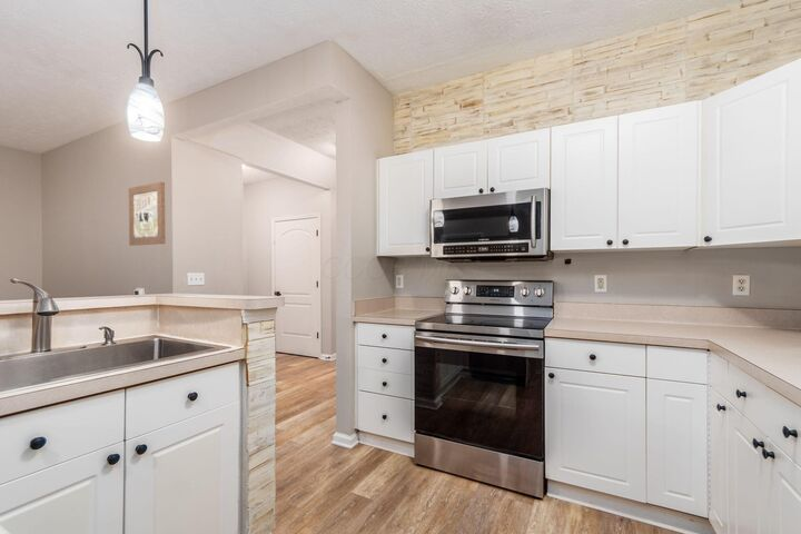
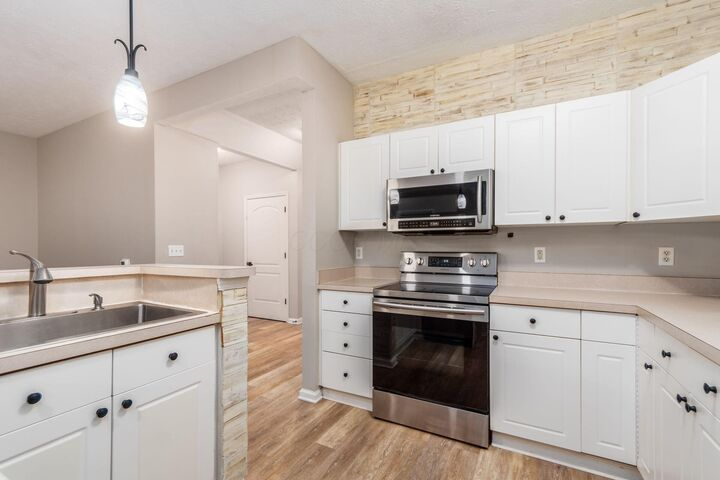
- wall art [128,181,167,247]
